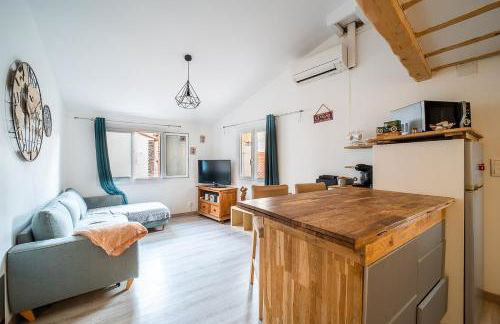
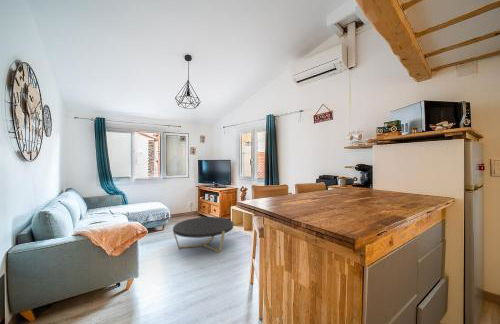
+ coffee table [172,216,234,254]
